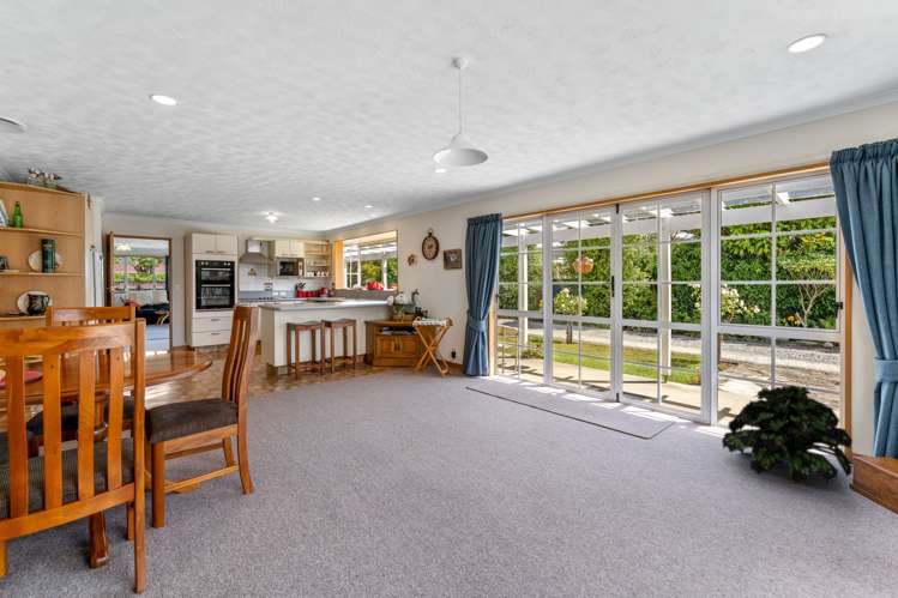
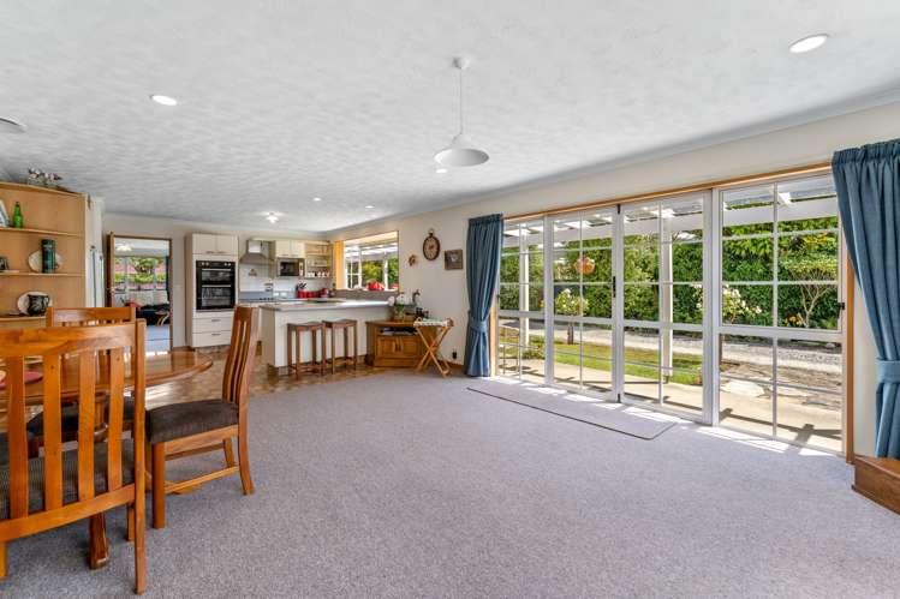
- potted plant [721,383,854,485]
